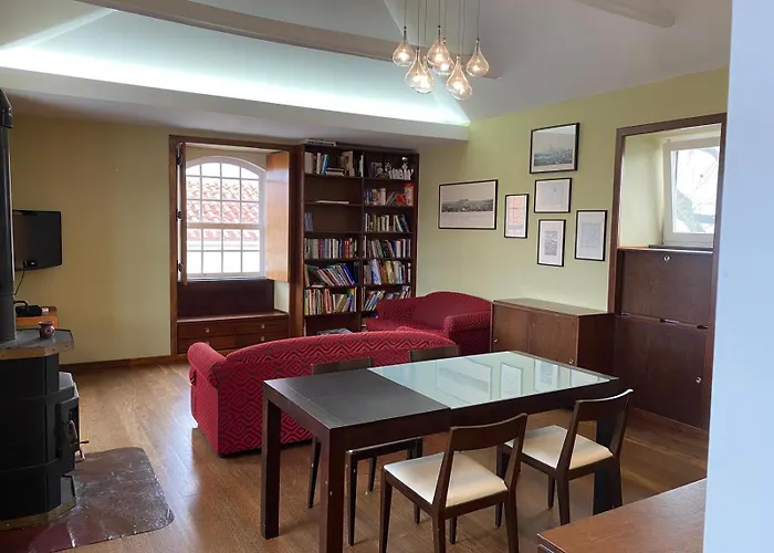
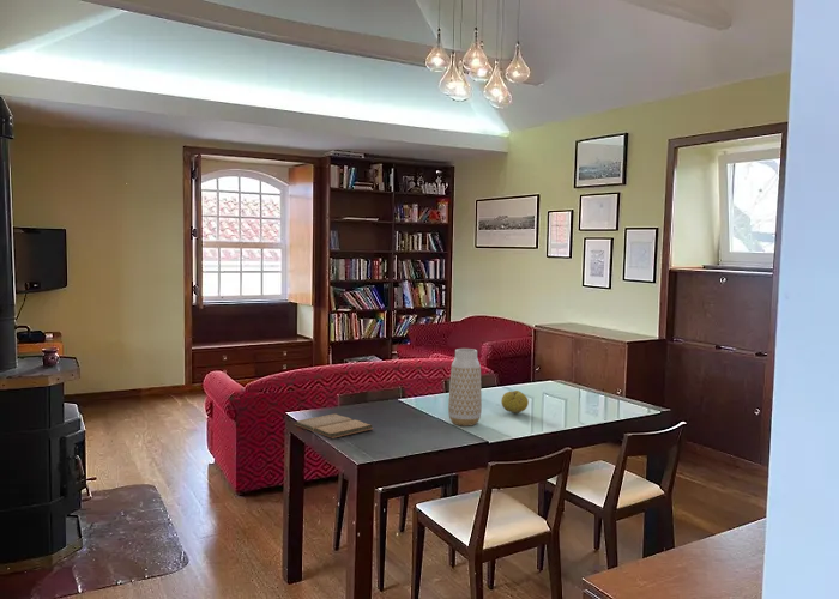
+ fruit [500,389,530,415]
+ book [294,412,374,440]
+ vase [447,347,483,428]
